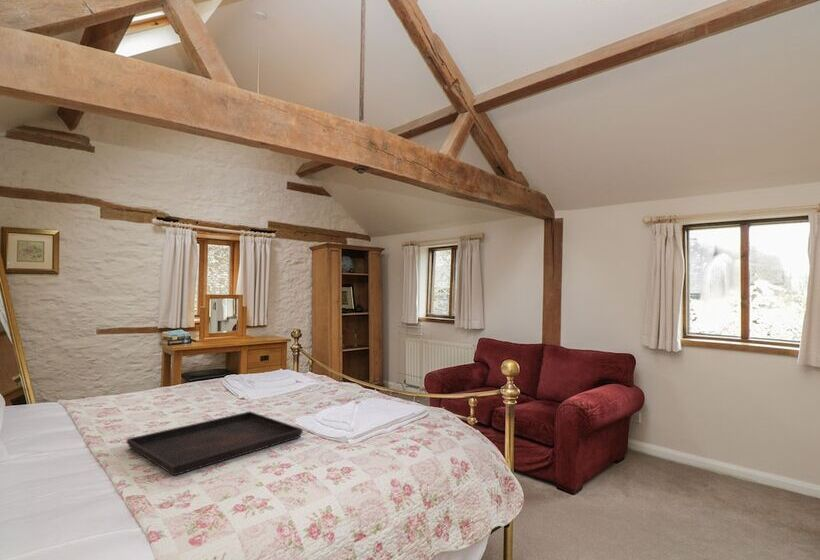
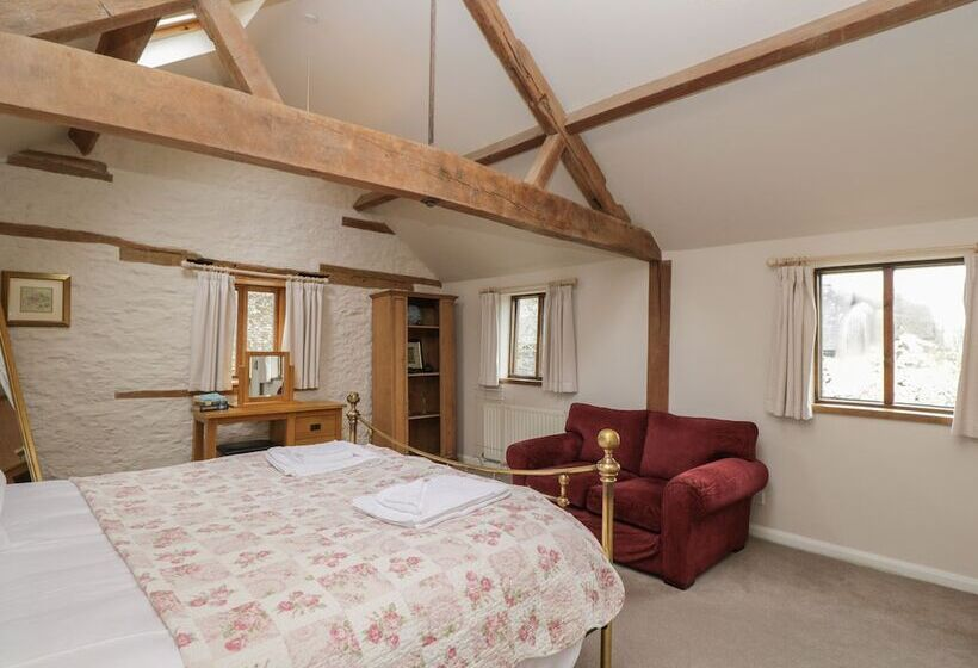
- serving tray [126,410,304,476]
